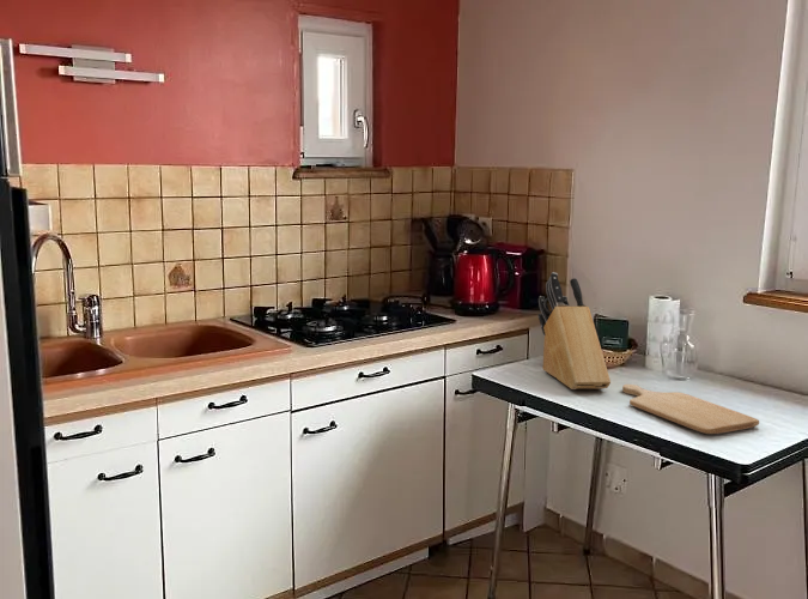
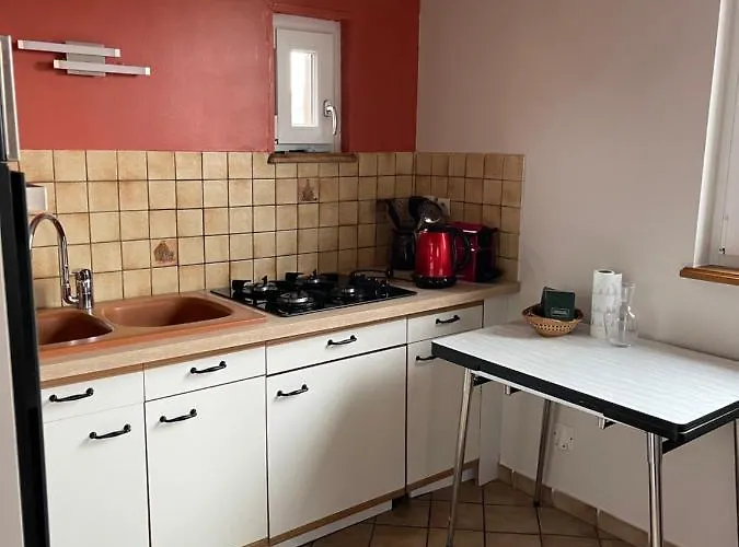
- chopping board [621,383,760,435]
- knife block [536,271,612,391]
